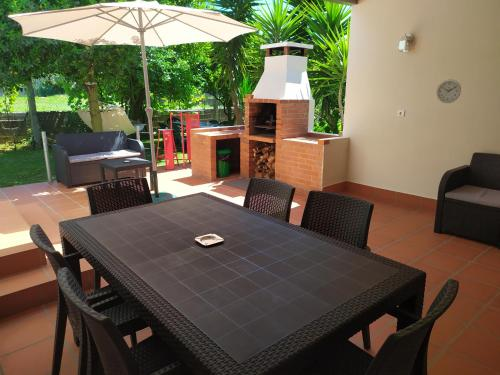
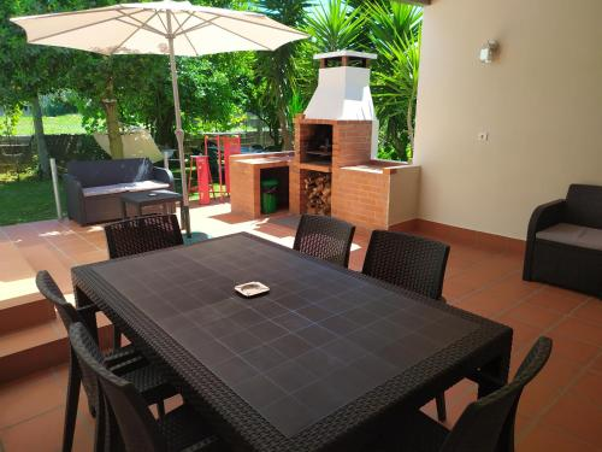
- wall clock [436,78,462,104]
